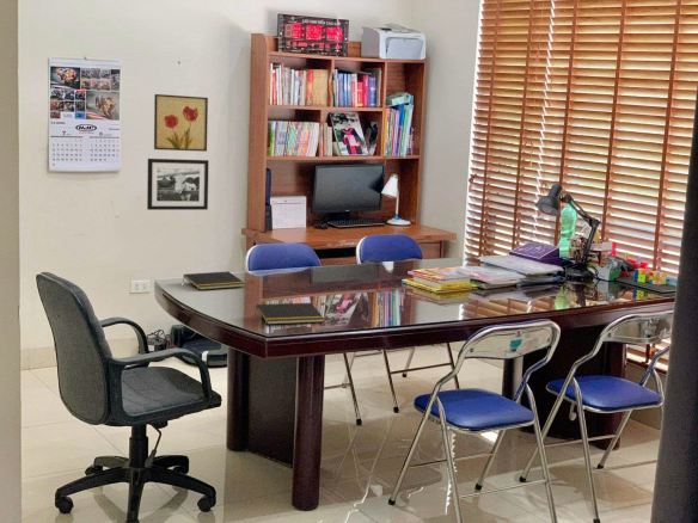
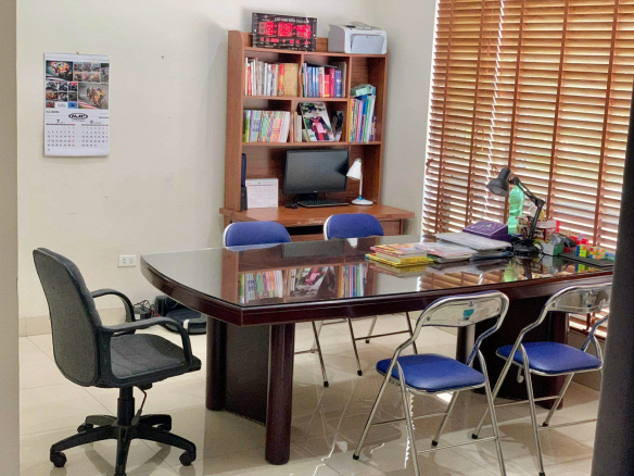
- notepad [182,270,247,291]
- picture frame [146,158,209,211]
- wall art [153,93,209,153]
- notepad [253,302,325,326]
